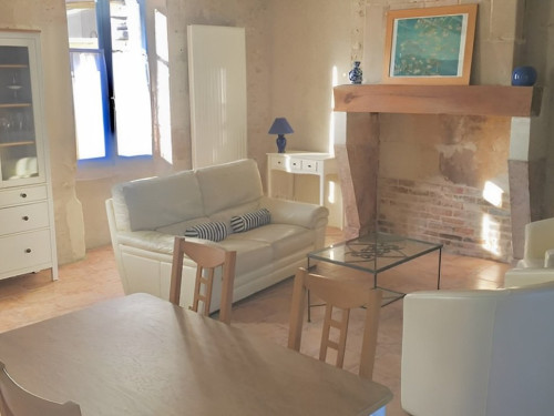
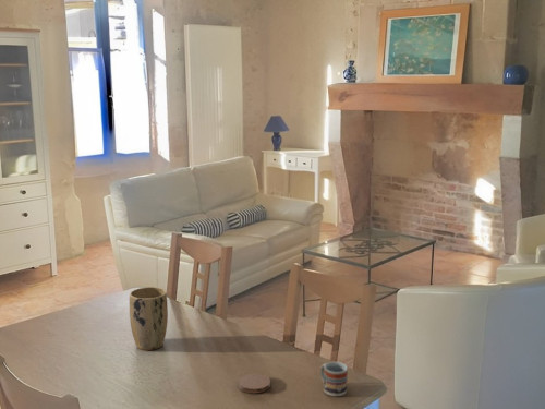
+ coaster [238,373,271,394]
+ plant pot [129,286,169,351]
+ cup [319,361,349,397]
